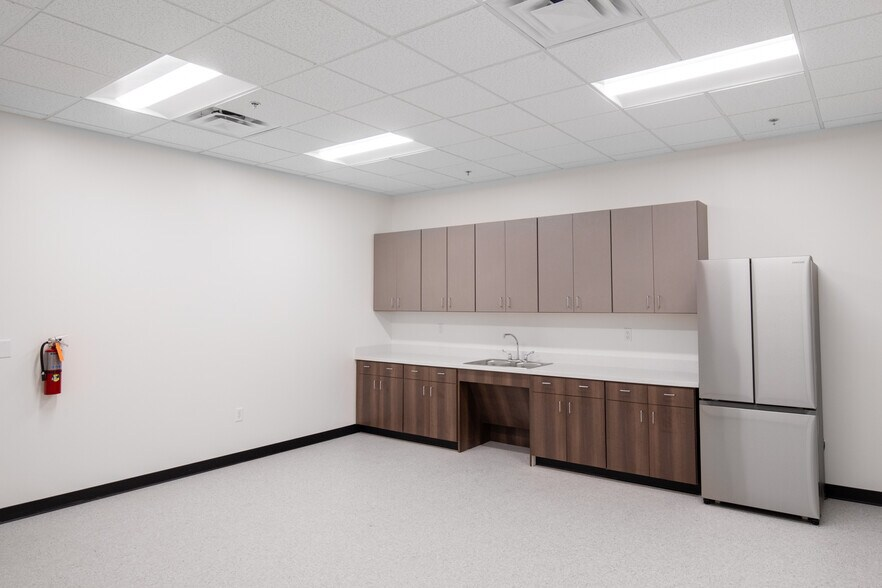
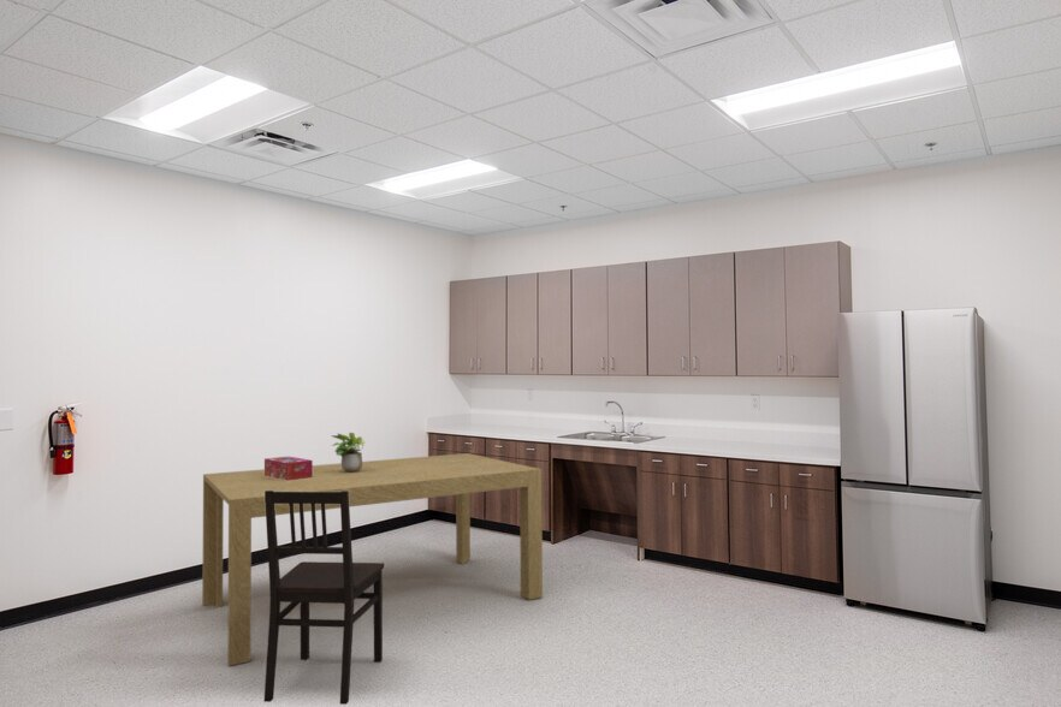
+ dining table [201,452,544,667]
+ potted plant [330,432,366,473]
+ tissue box [263,456,314,481]
+ dining chair [263,491,385,706]
